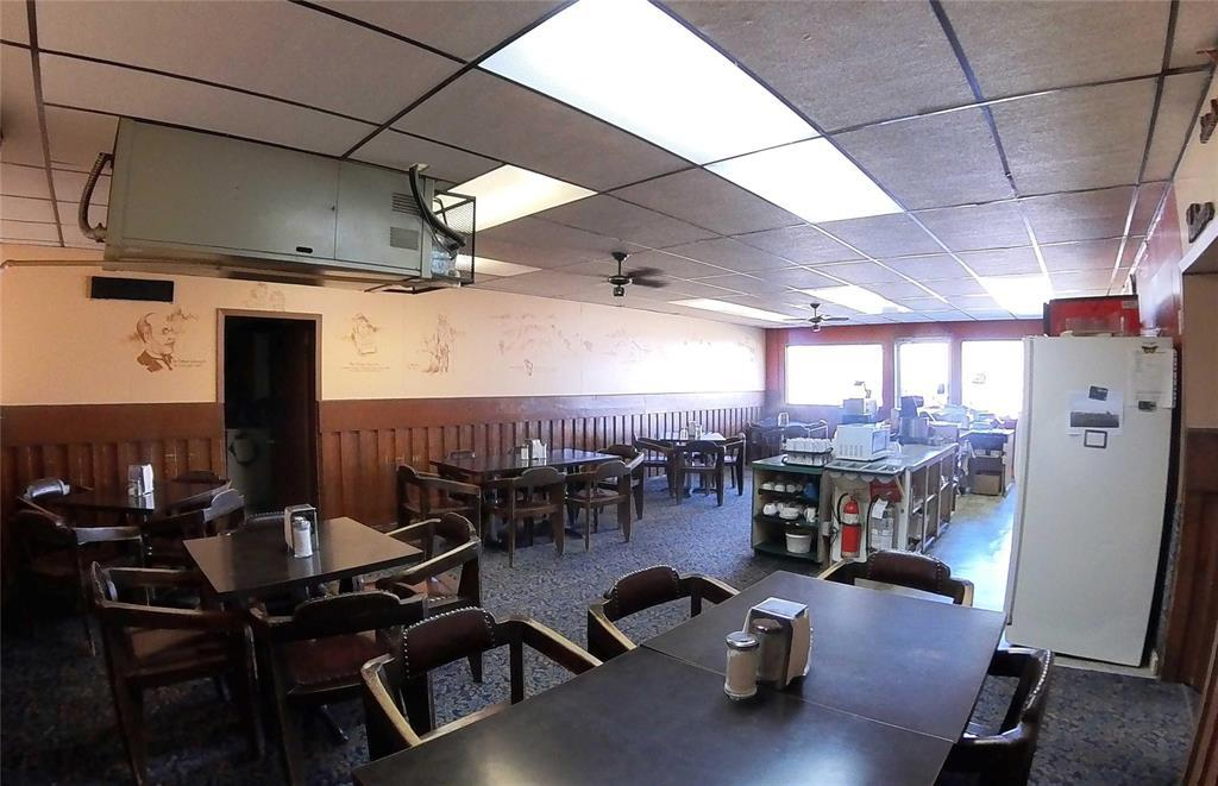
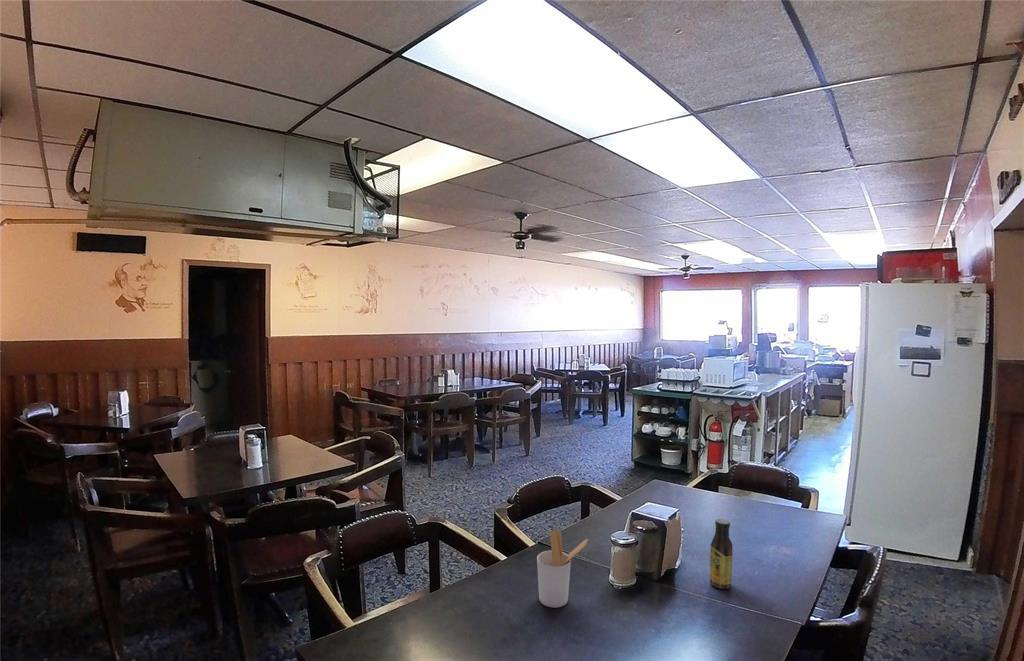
+ sauce bottle [708,517,734,590]
+ utensil holder [536,529,589,609]
